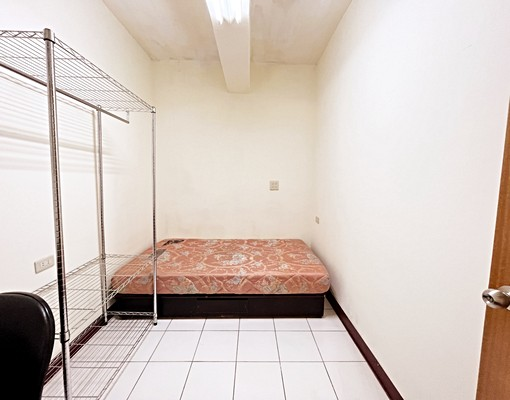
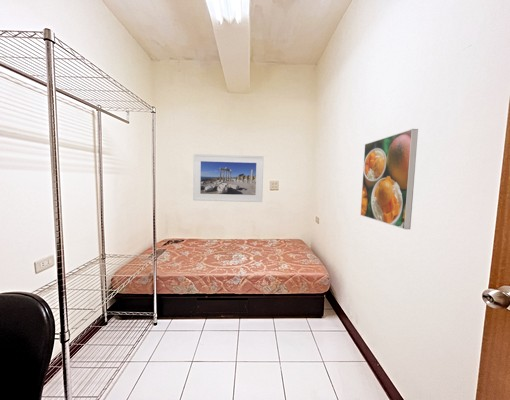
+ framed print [360,128,419,230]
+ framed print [192,153,265,203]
